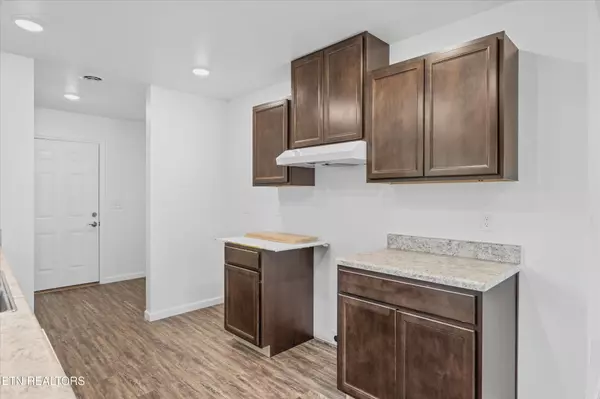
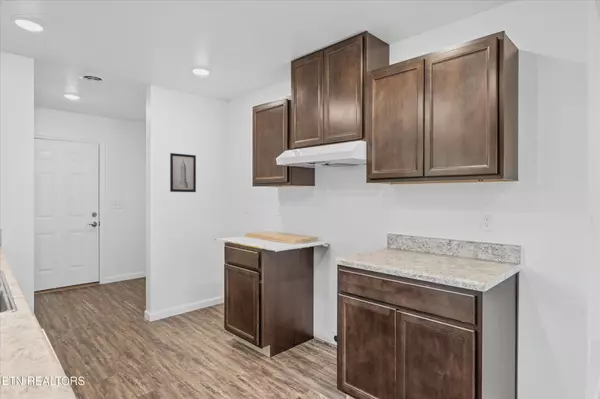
+ wall art [169,152,197,193]
